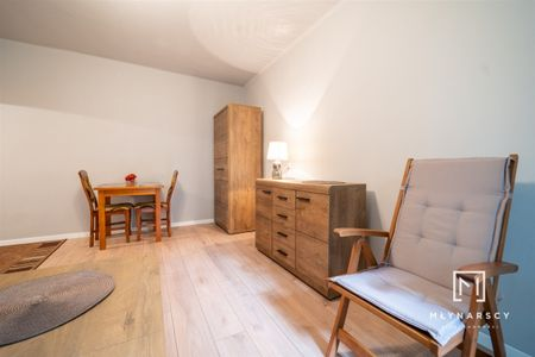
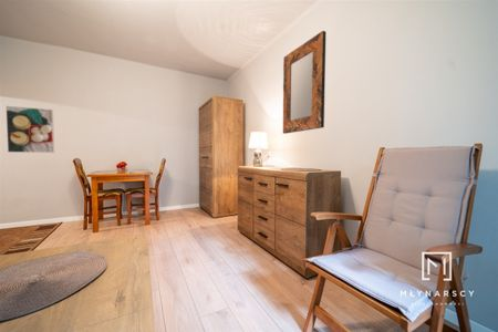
+ home mirror [282,30,326,135]
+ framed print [4,105,55,154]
